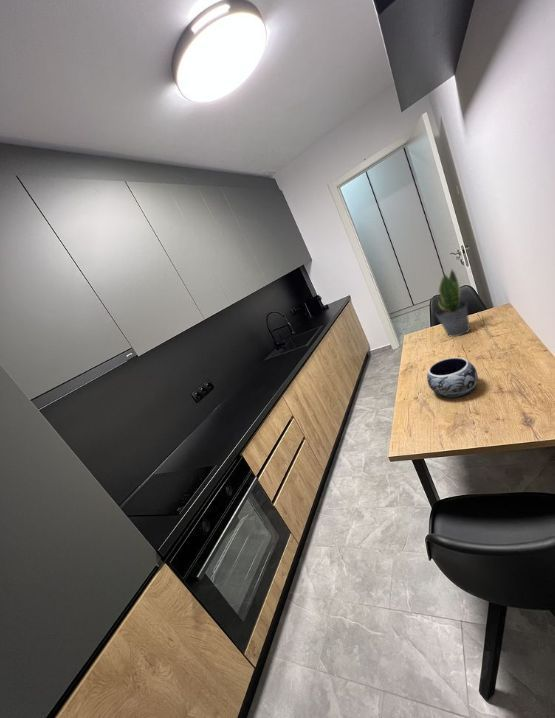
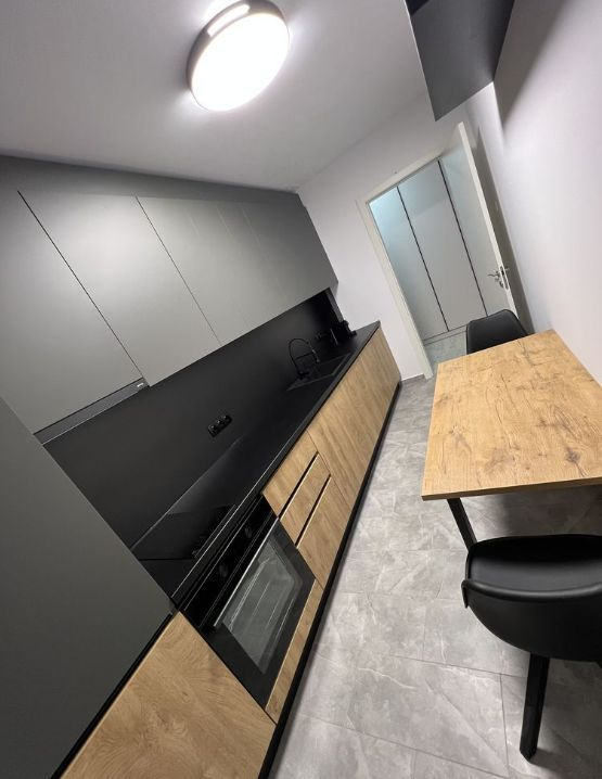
- potted plant [434,268,472,338]
- decorative bowl [426,357,479,399]
